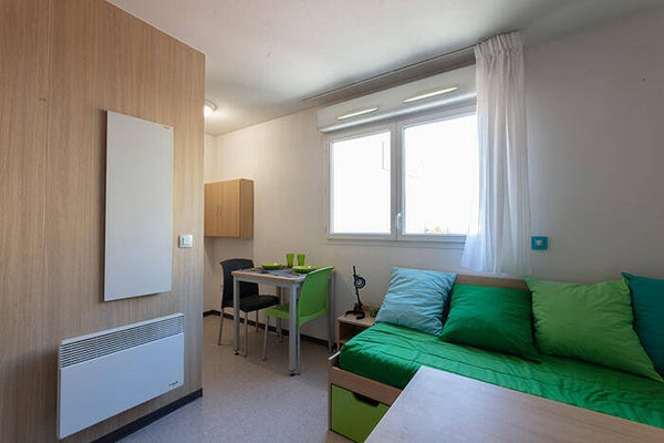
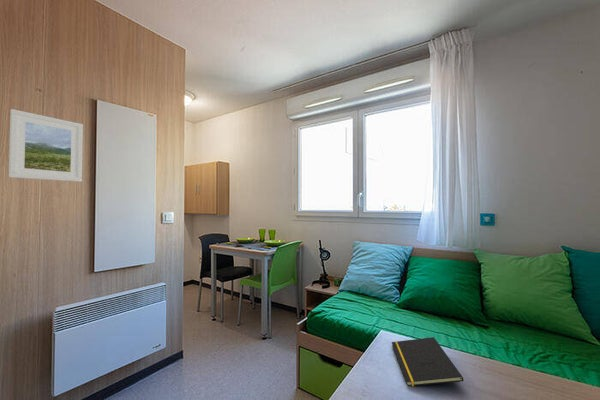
+ notepad [391,336,465,387]
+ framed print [8,108,84,183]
